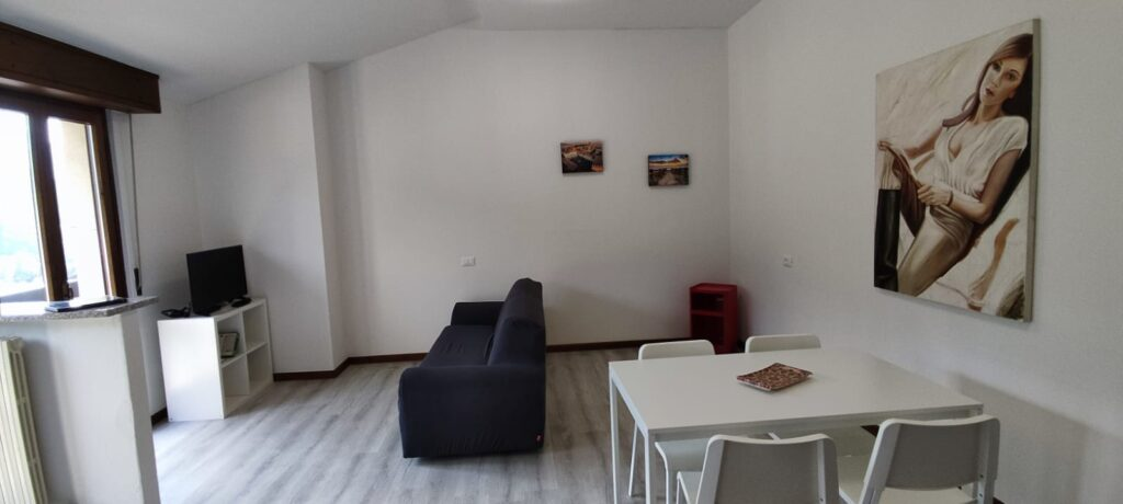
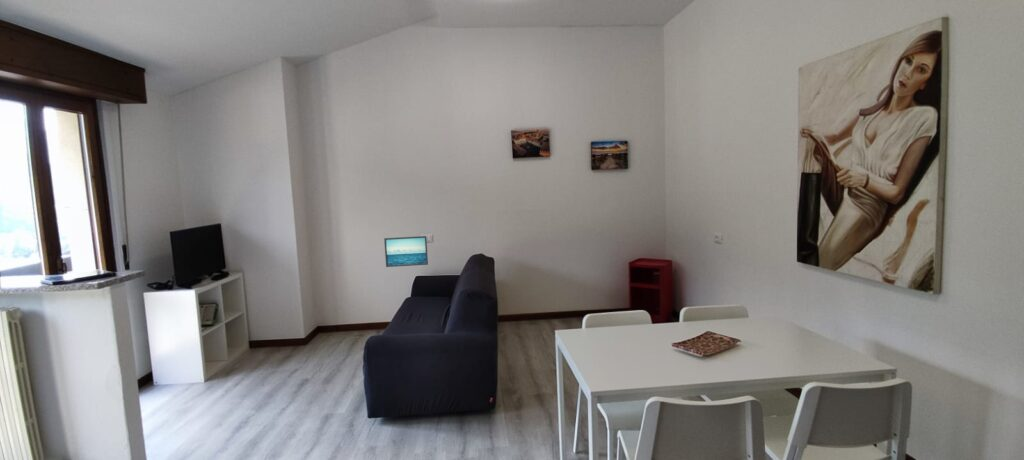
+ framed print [383,235,429,268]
